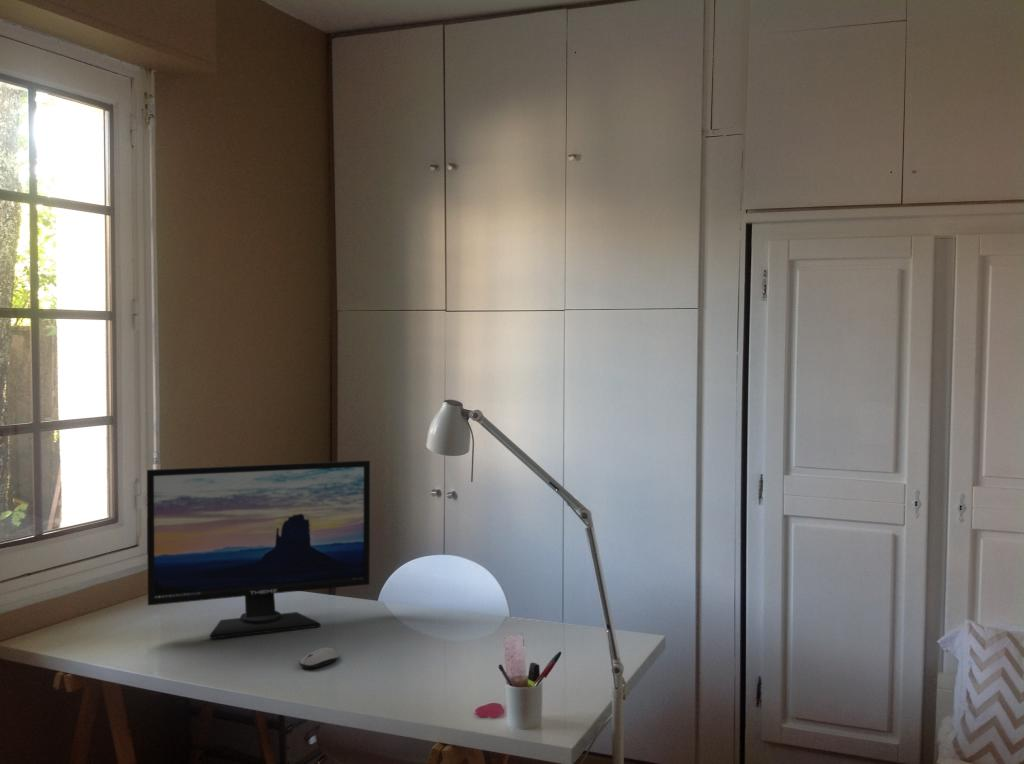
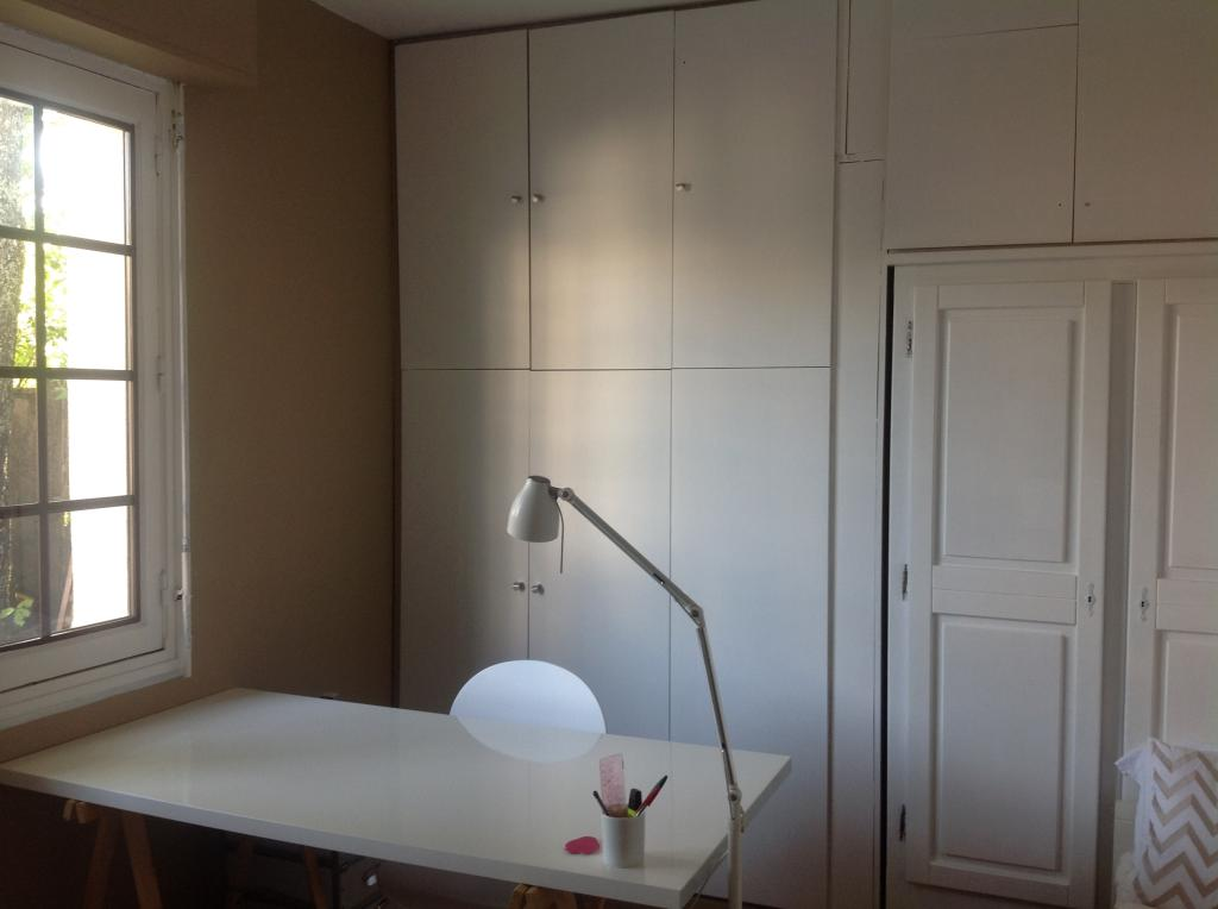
- computer monitor [146,460,371,640]
- computer mouse [298,646,340,670]
